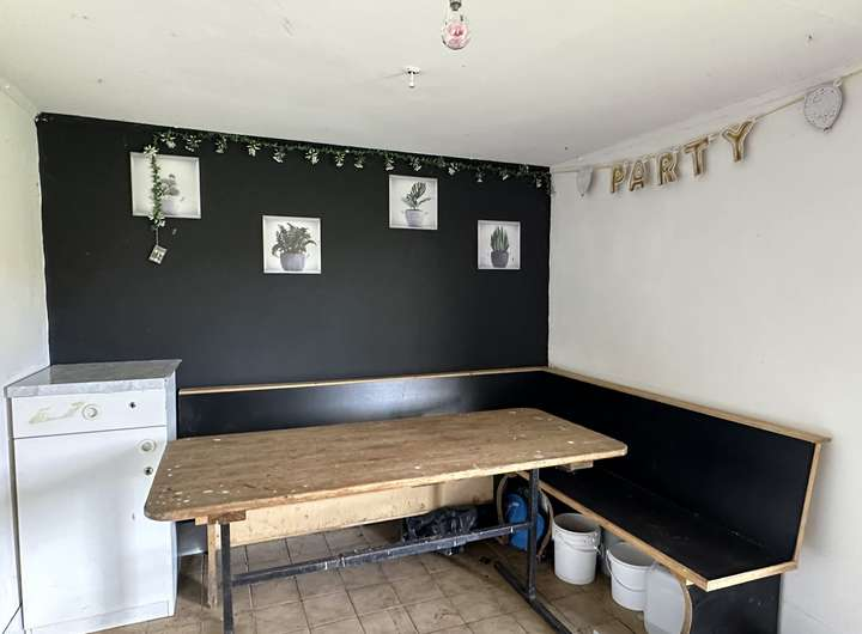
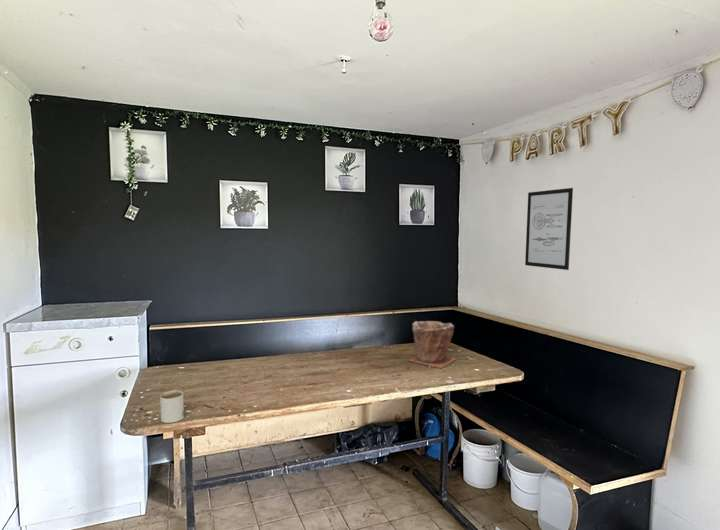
+ wall art [524,187,574,271]
+ mug [159,389,185,424]
+ plant pot [407,320,457,369]
